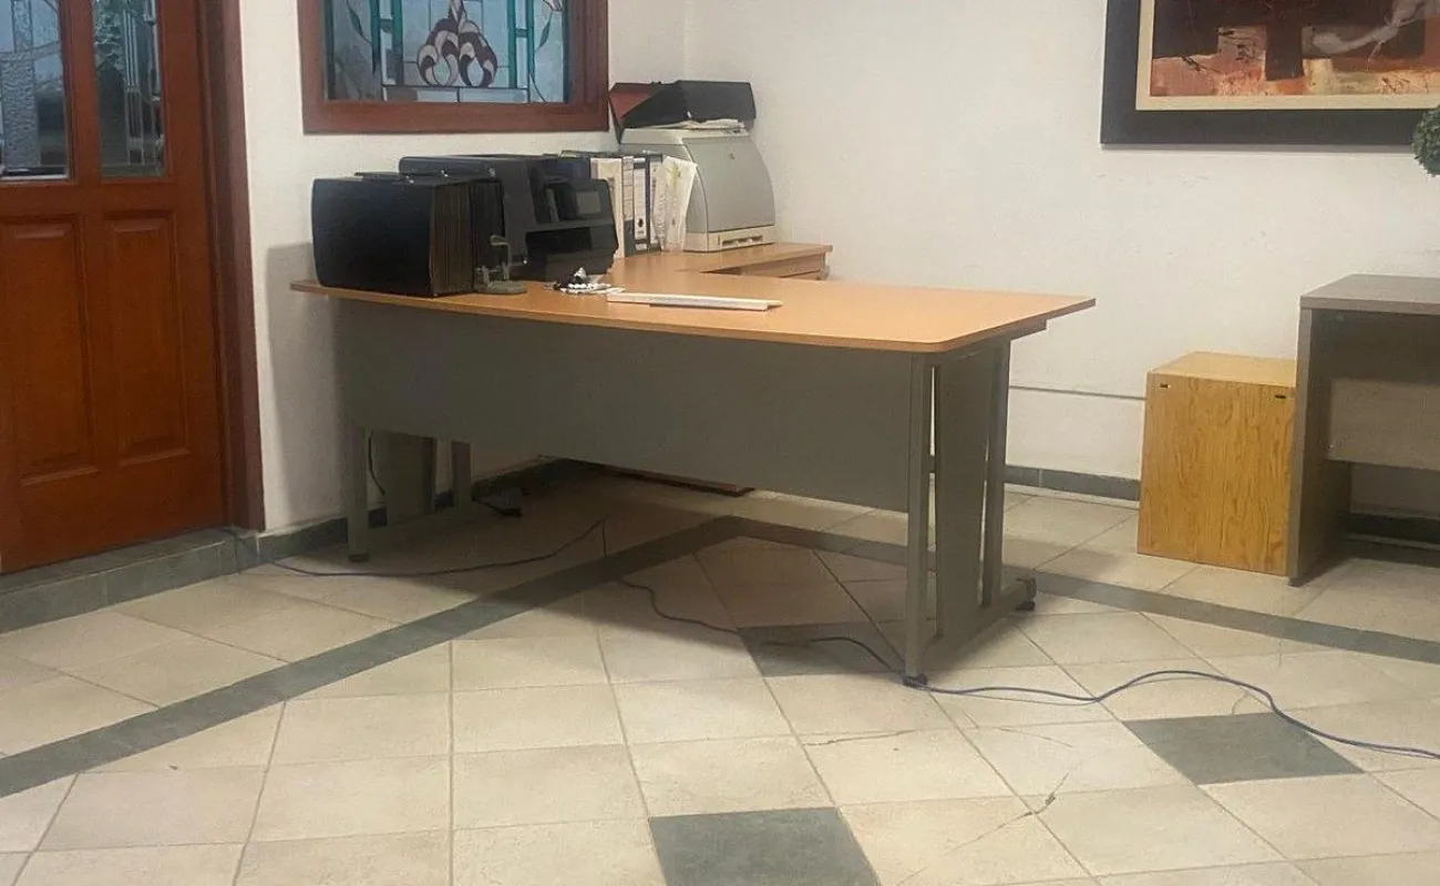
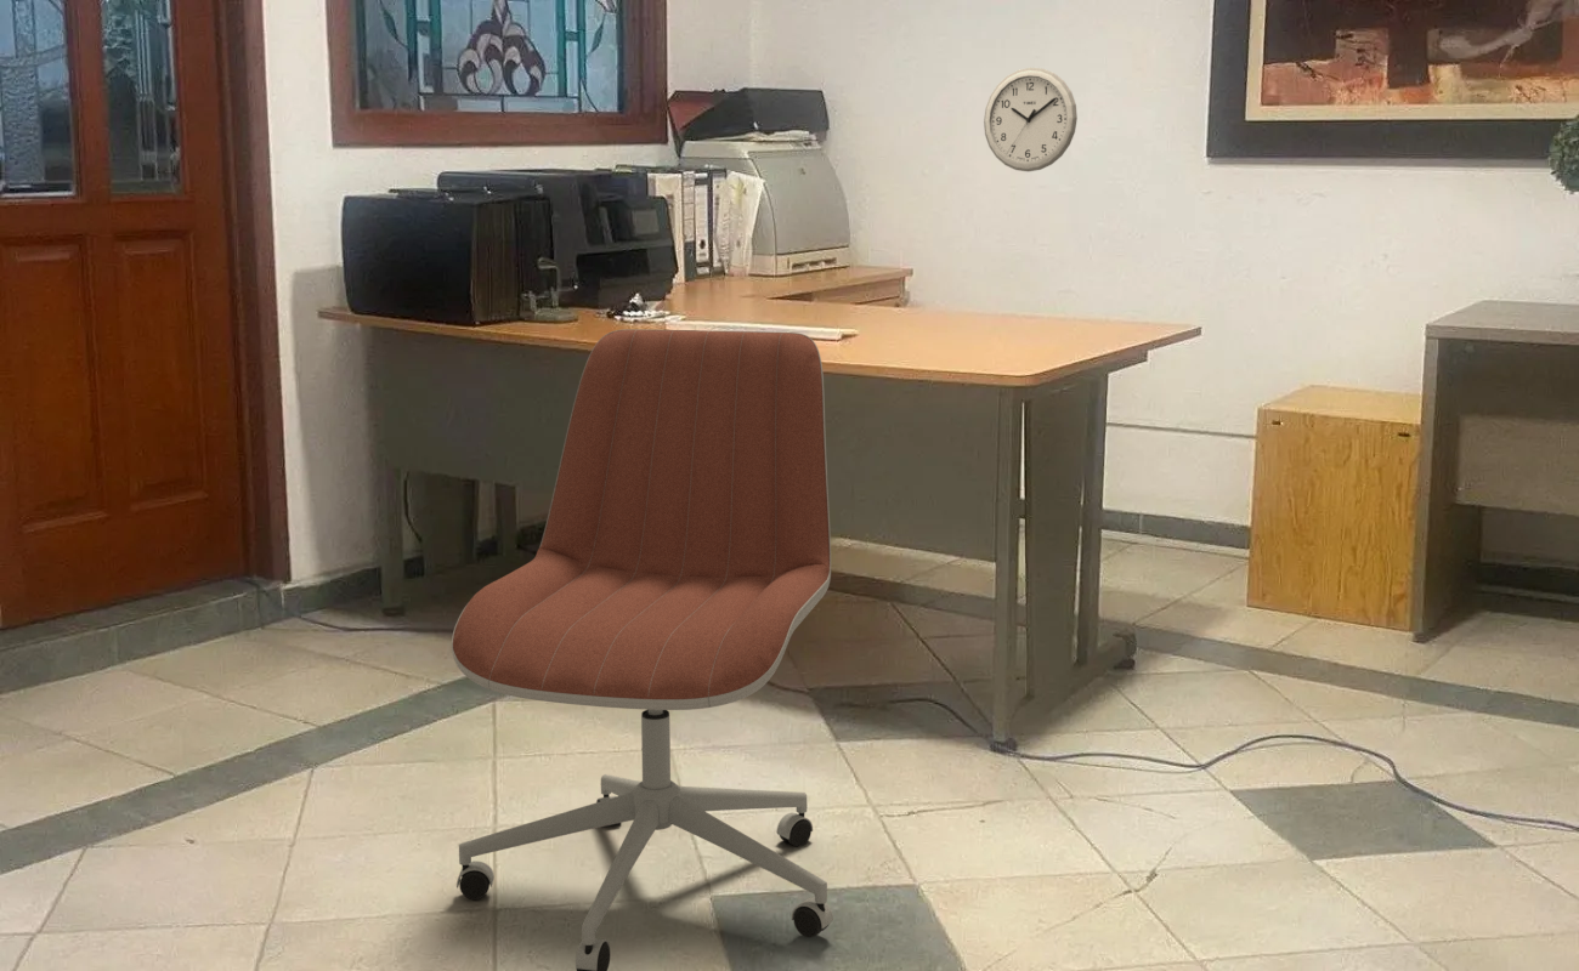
+ office chair [451,328,834,971]
+ wall clock [983,67,1079,172]
